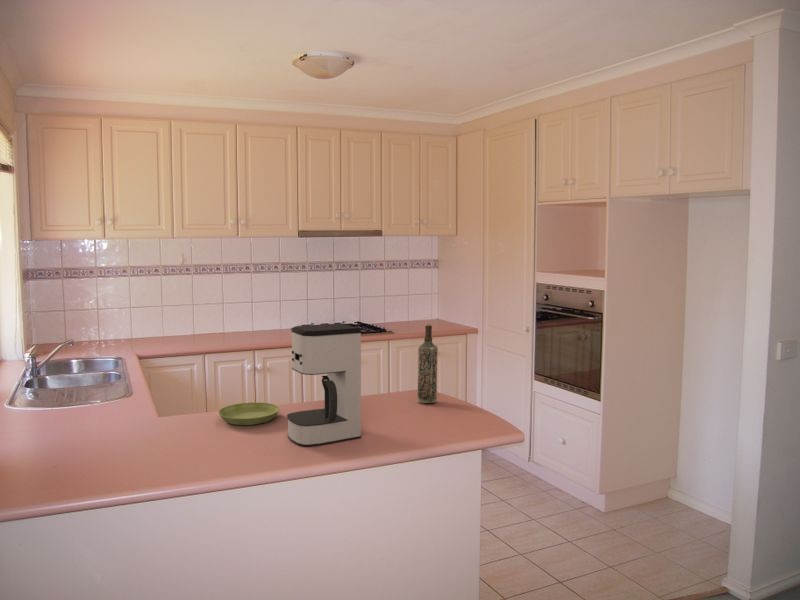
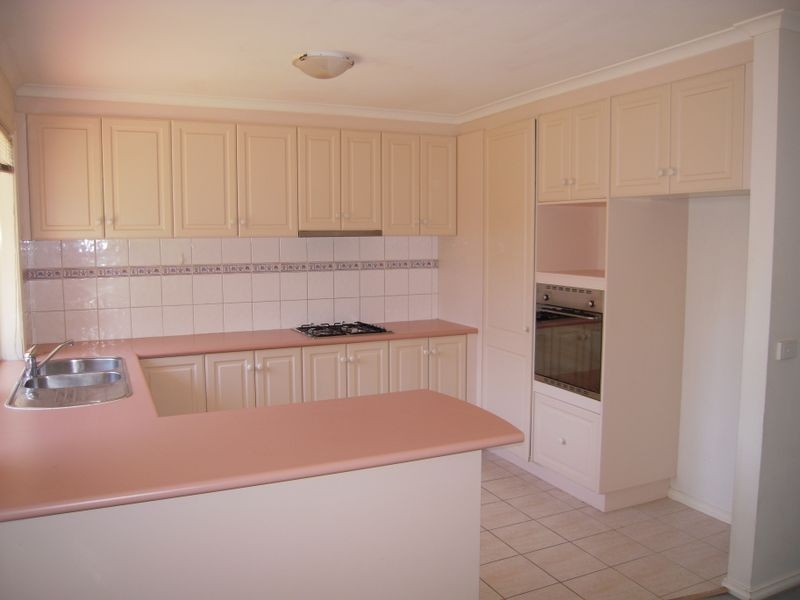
- coffee maker [286,322,362,447]
- saucer [218,401,280,426]
- bottle [417,323,439,404]
